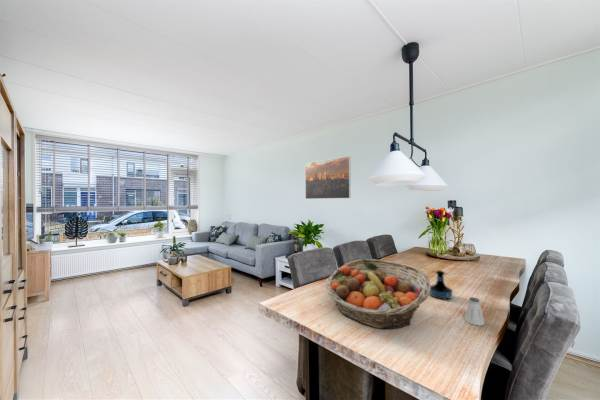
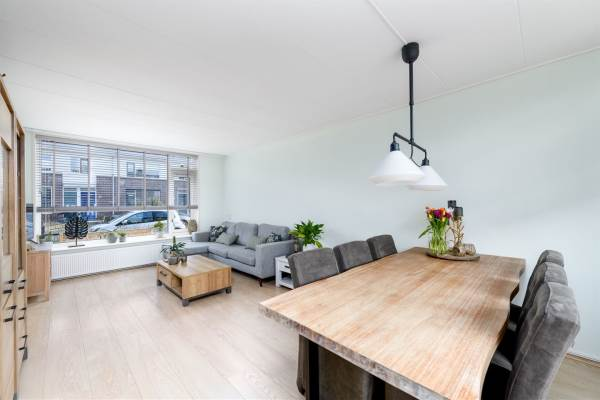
- fruit basket [325,258,431,330]
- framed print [304,155,352,200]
- tequila bottle [429,269,453,300]
- saltshaker [464,296,485,327]
